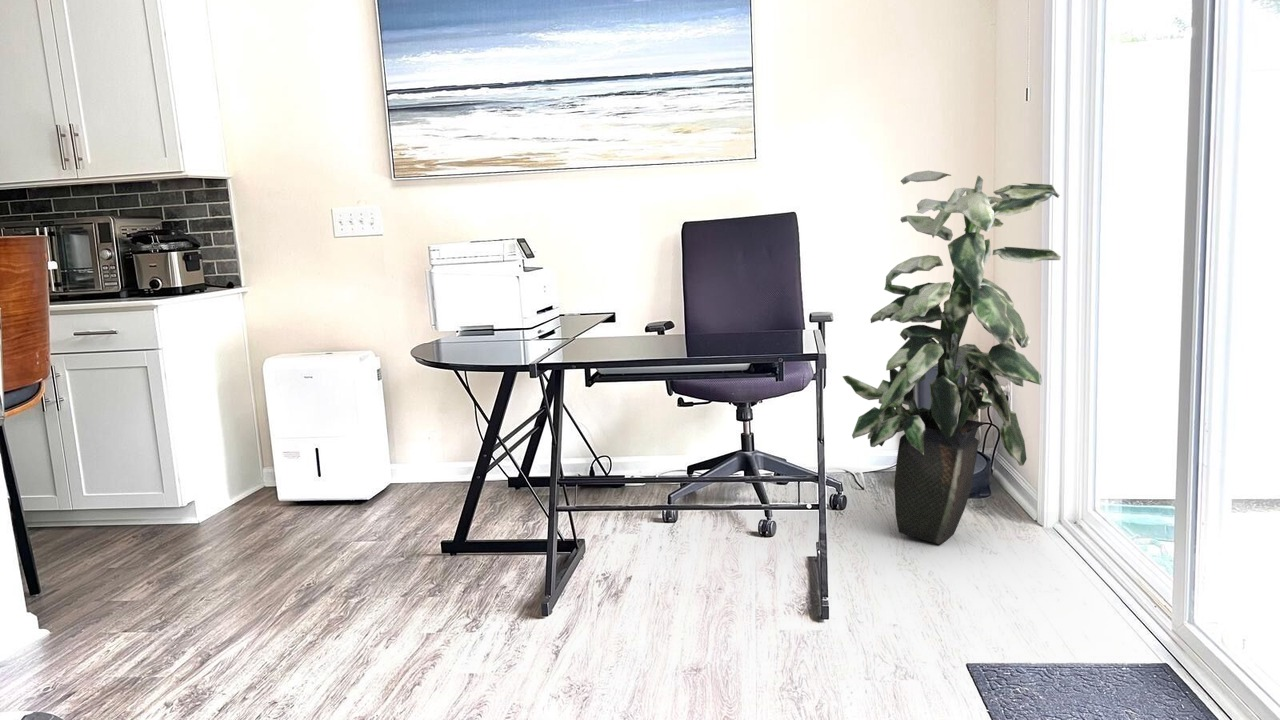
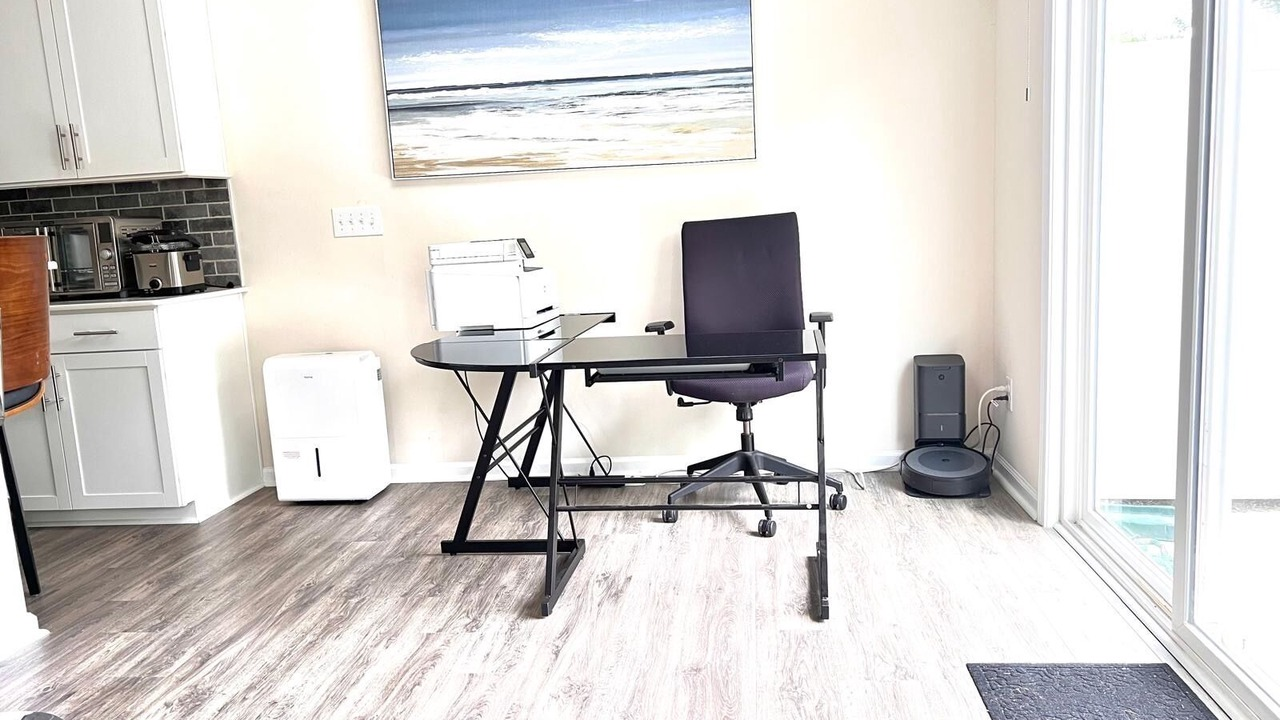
- indoor plant [841,170,1062,545]
